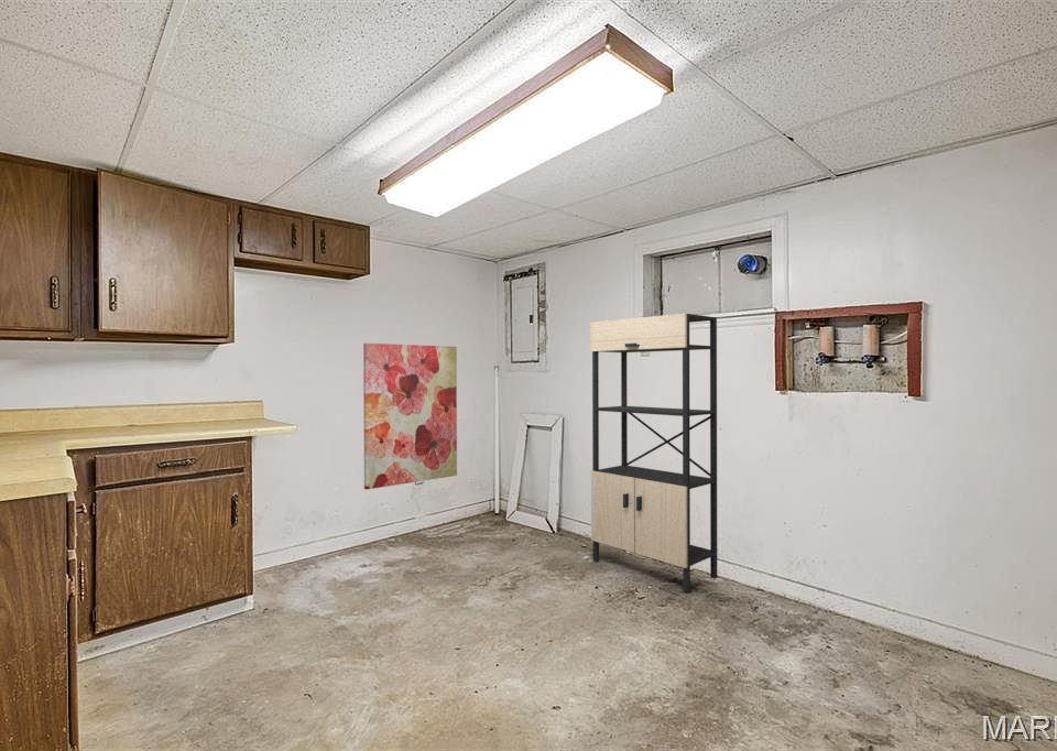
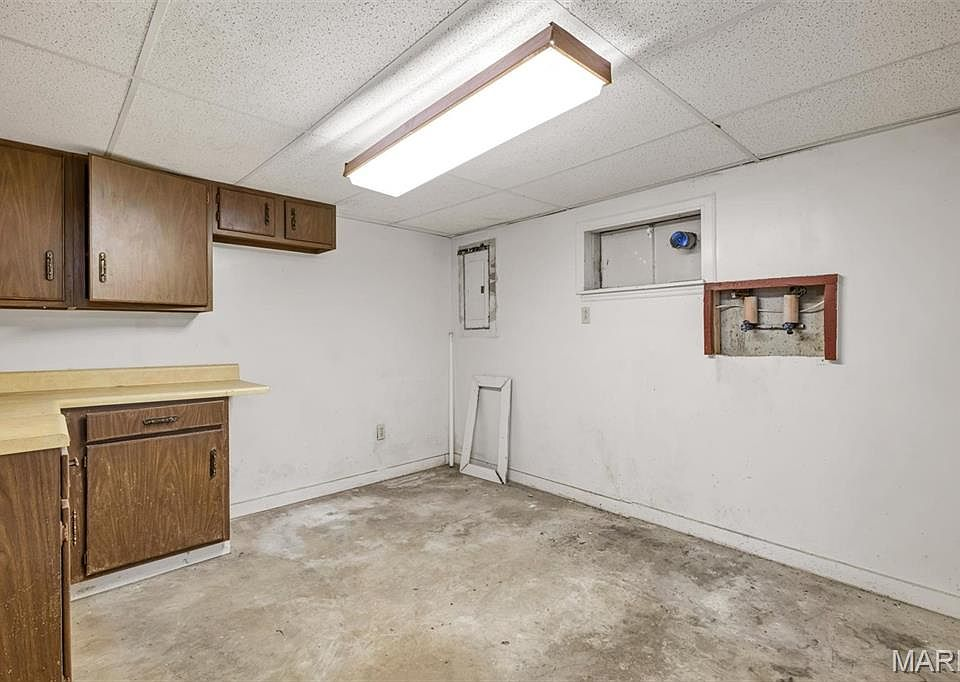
- wall art [362,342,458,491]
- shelving unit [589,313,718,594]
